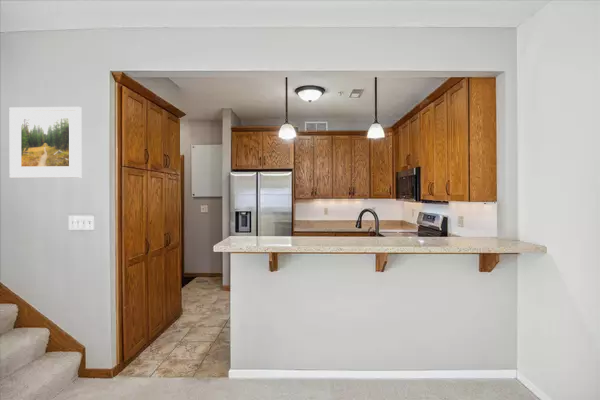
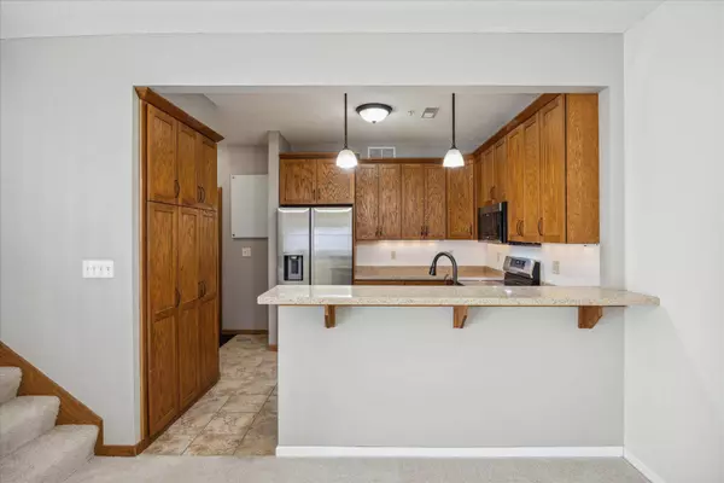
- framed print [9,106,83,179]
